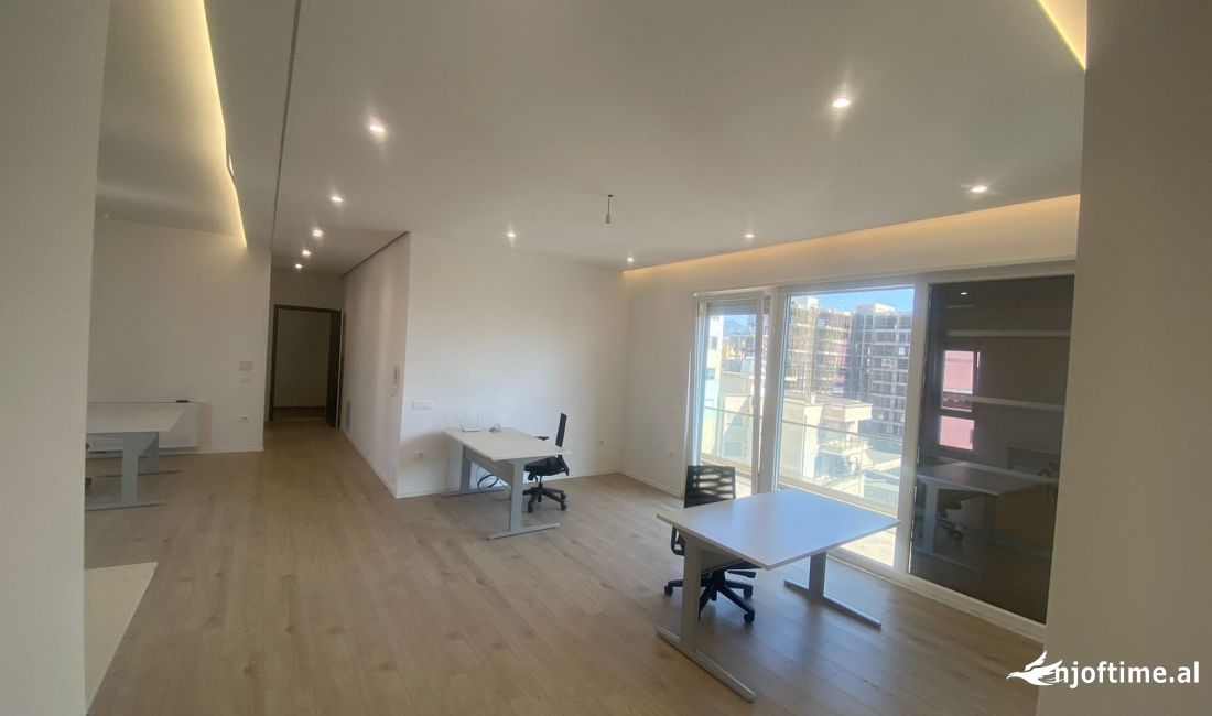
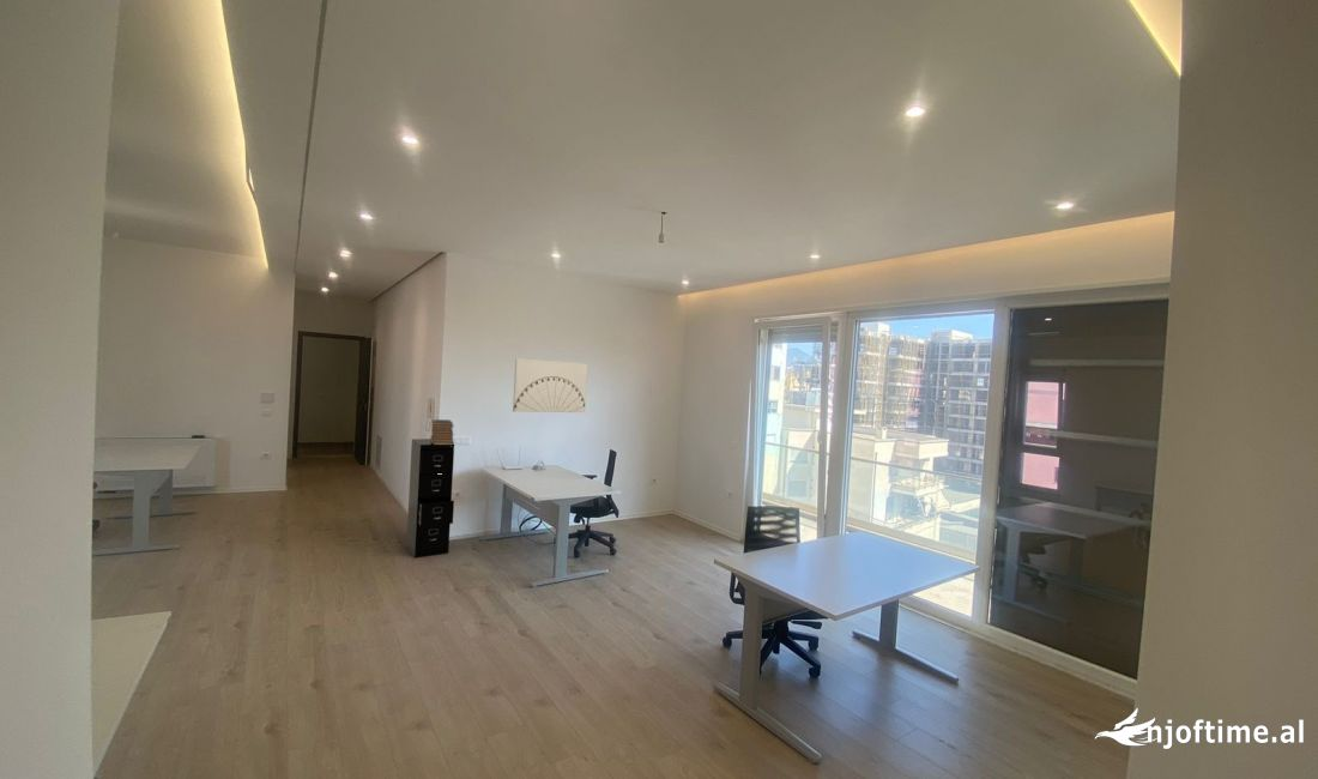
+ filing cabinet [405,437,455,560]
+ wall art [512,357,588,413]
+ book stack [429,418,455,445]
